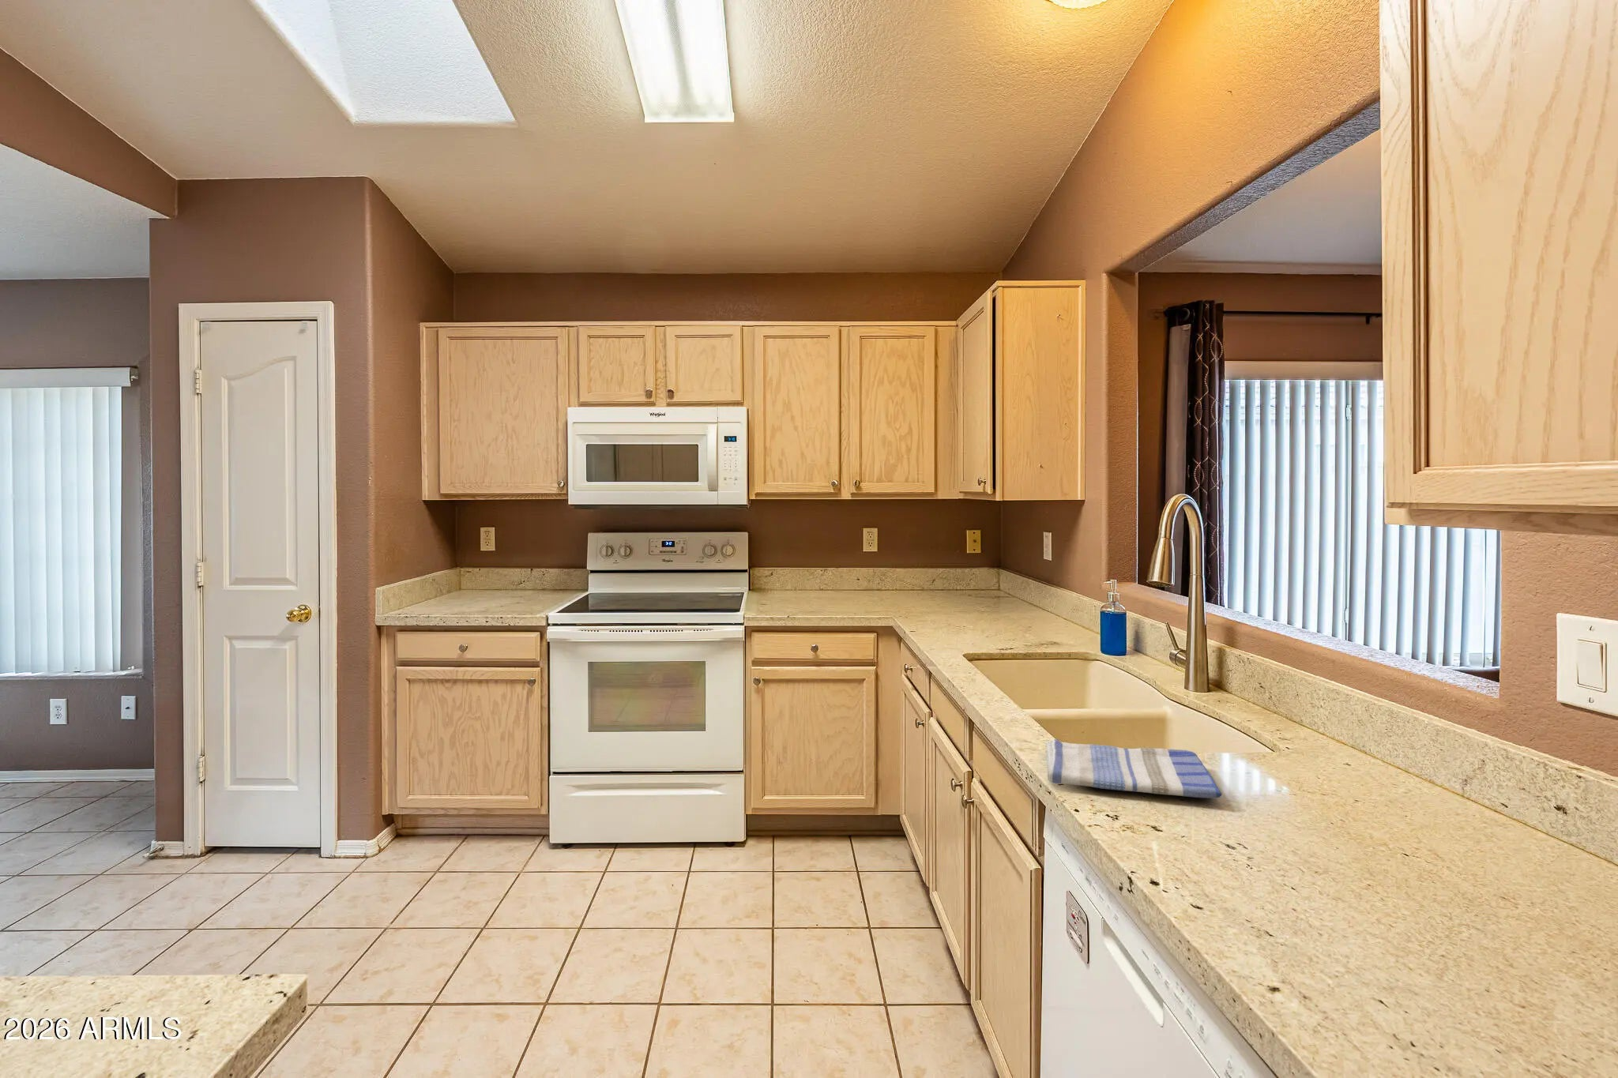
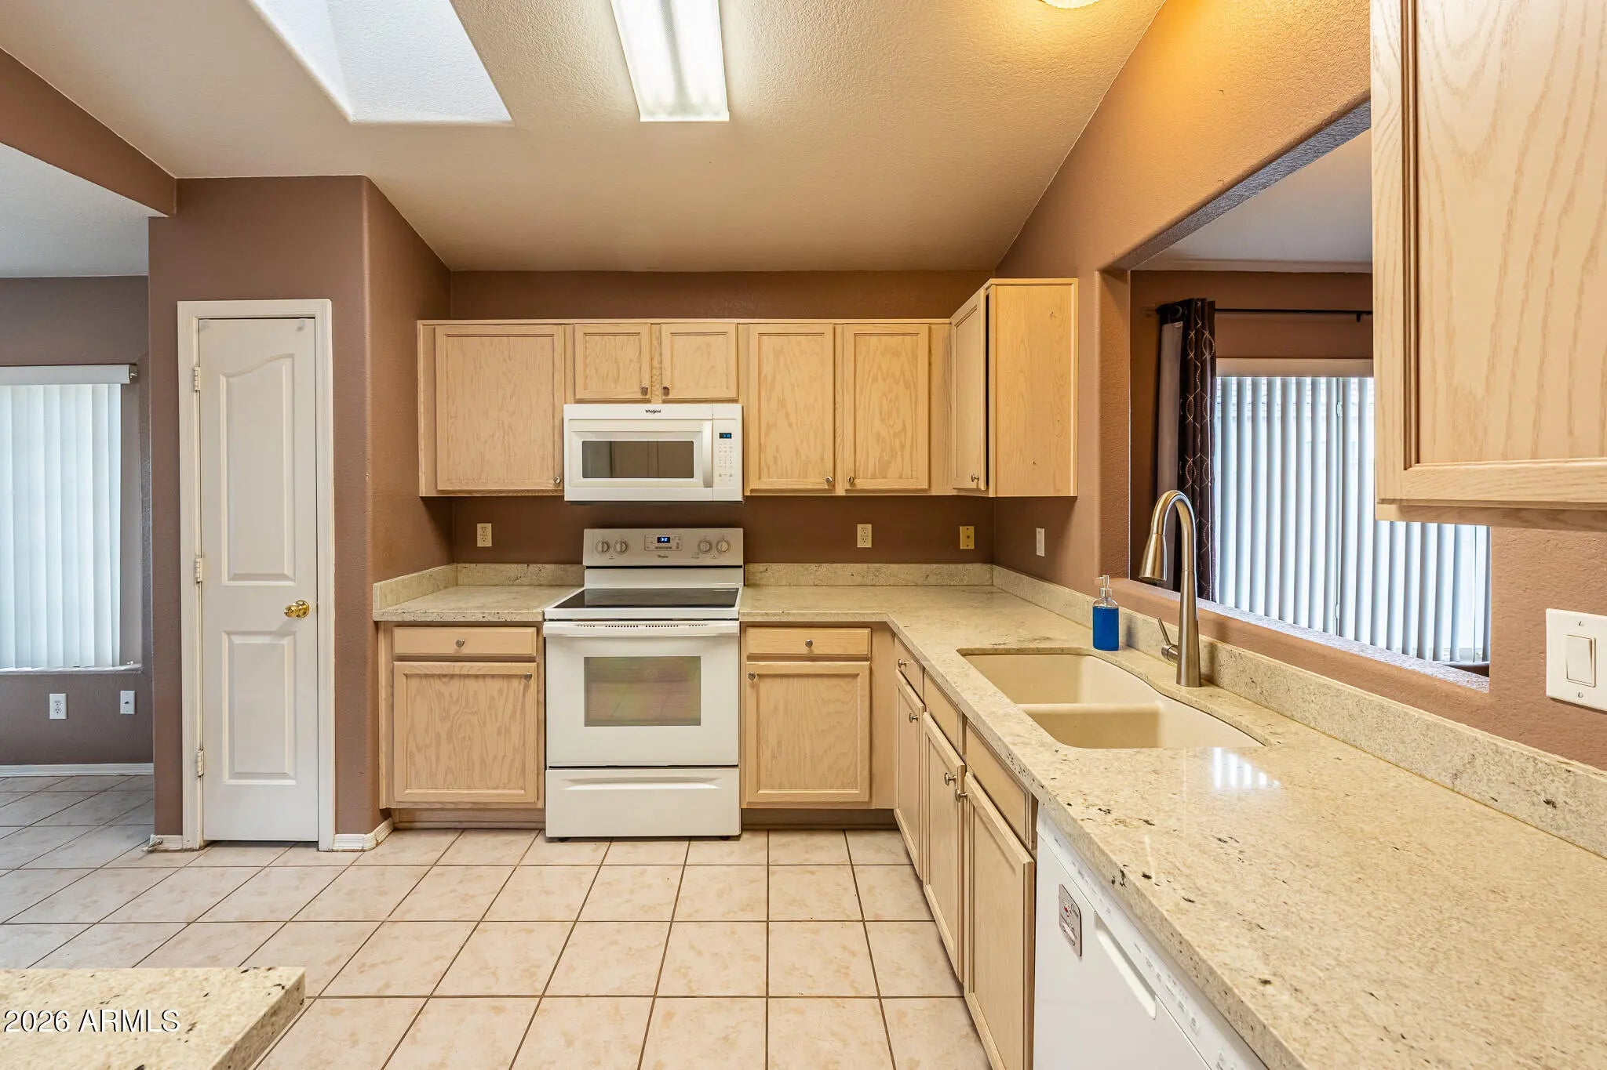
- dish towel [1045,739,1222,799]
